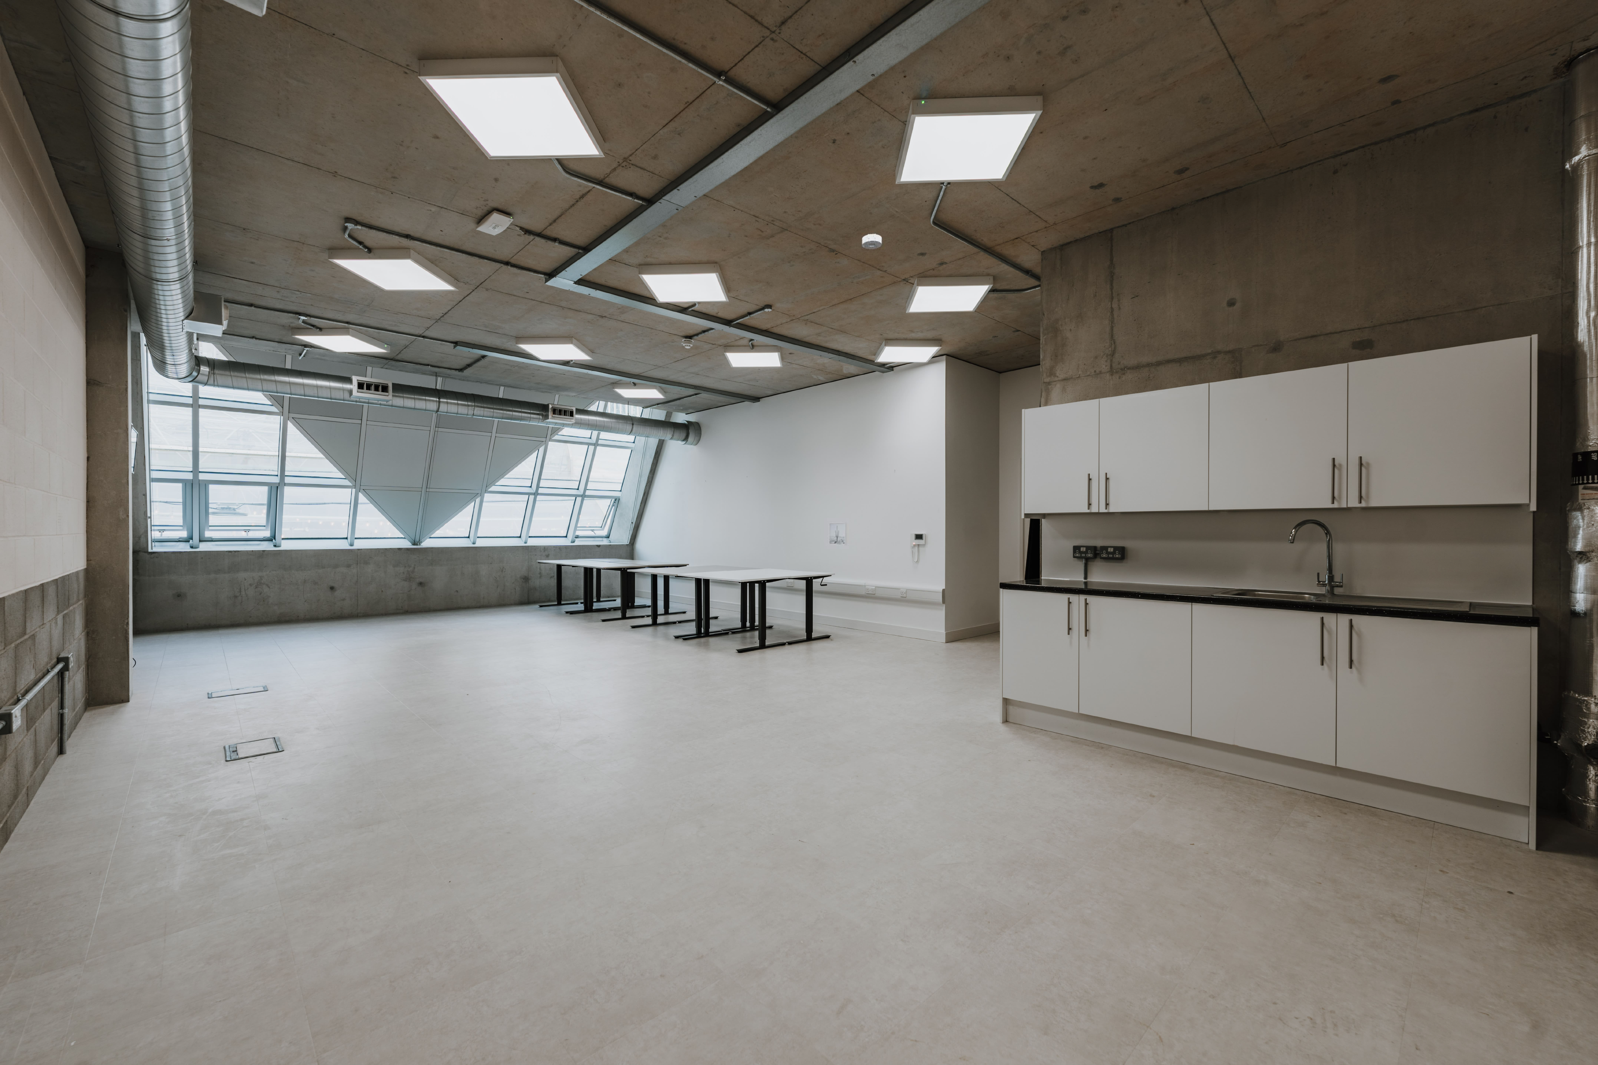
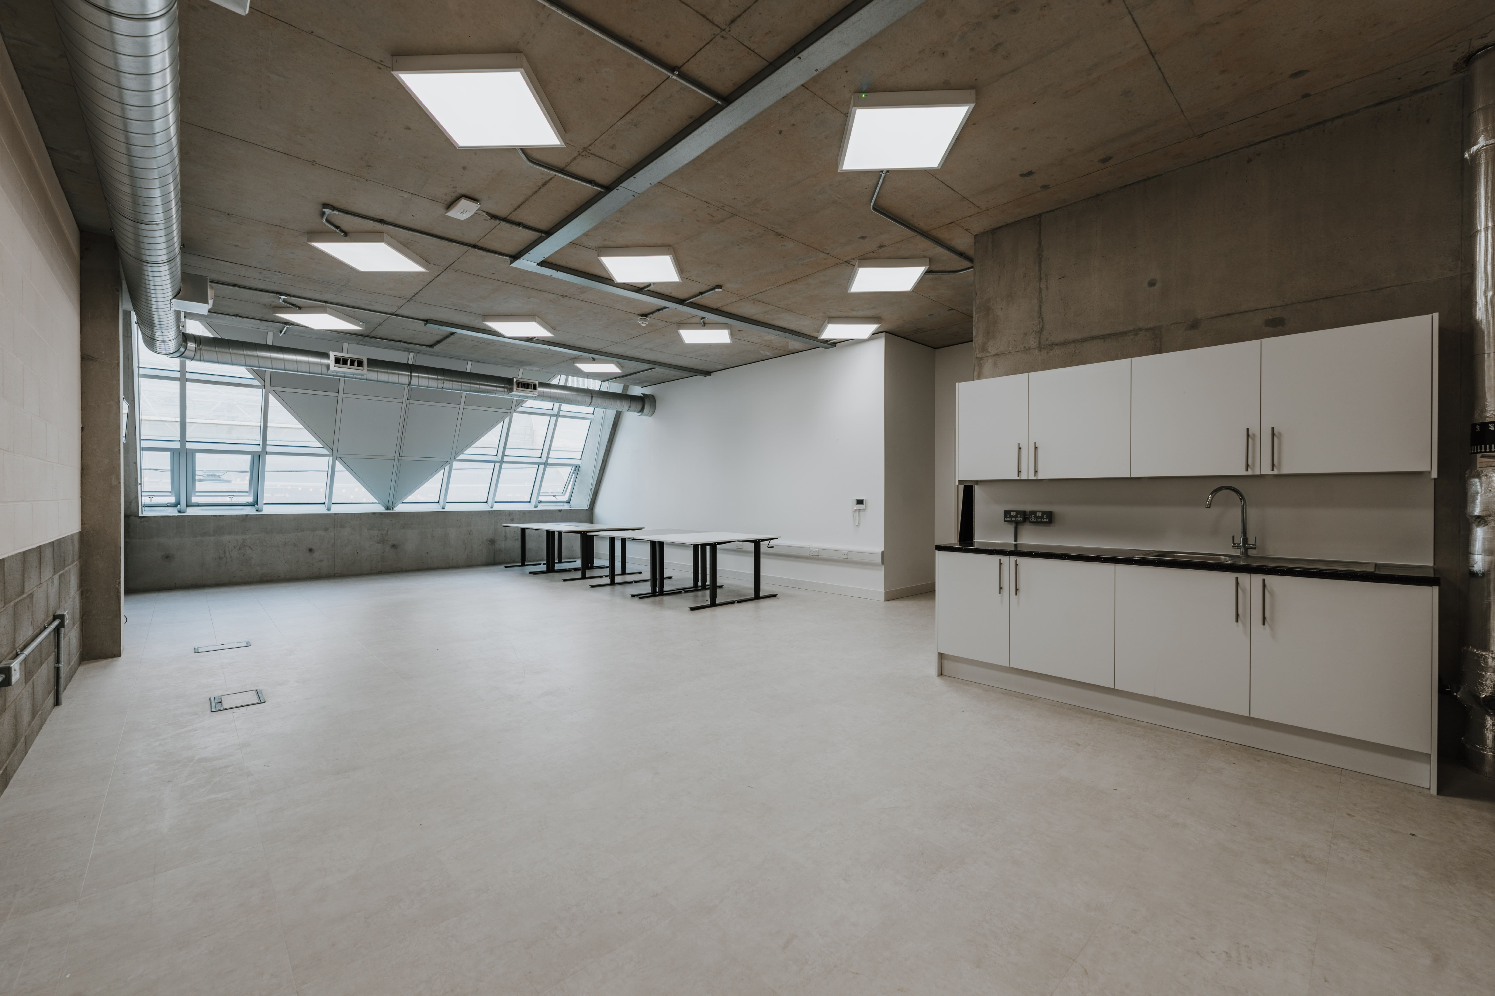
- smoke detector [862,234,882,250]
- wall art [829,523,847,546]
